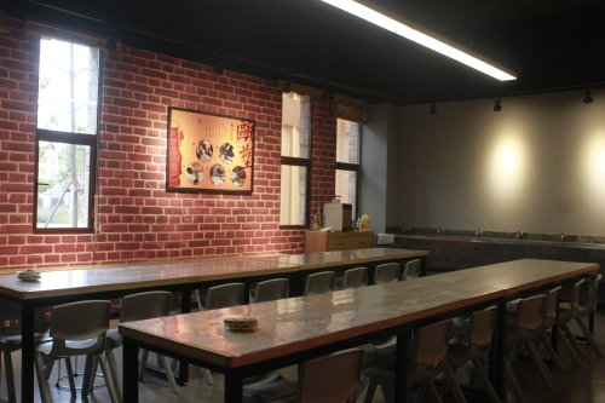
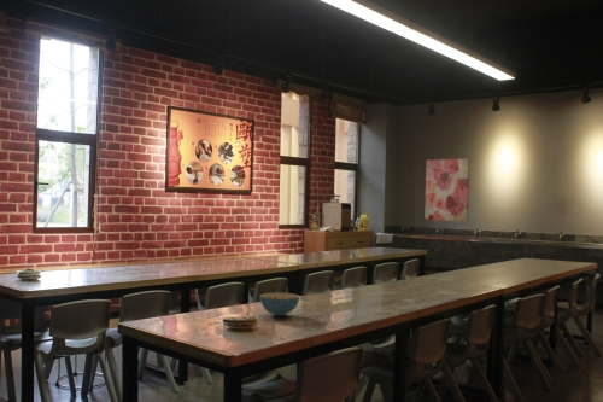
+ wall art [423,157,470,222]
+ cereal bowl [258,292,300,317]
